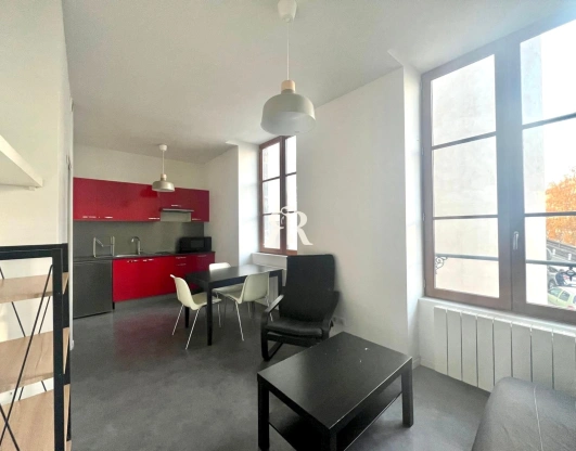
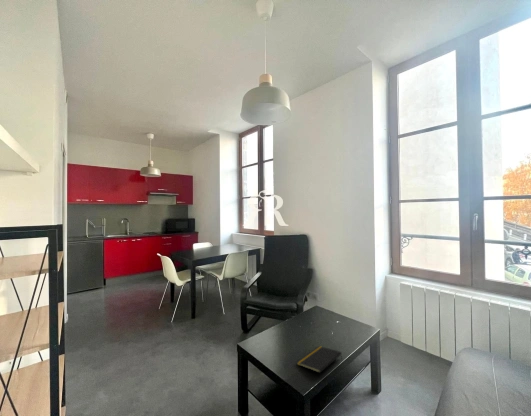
+ notepad [296,345,343,374]
